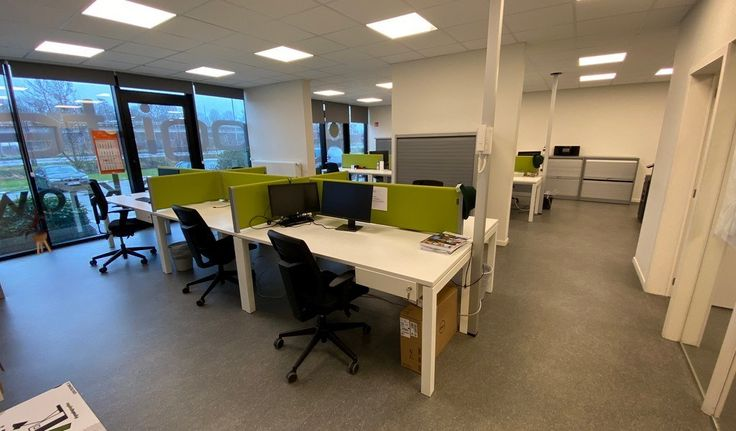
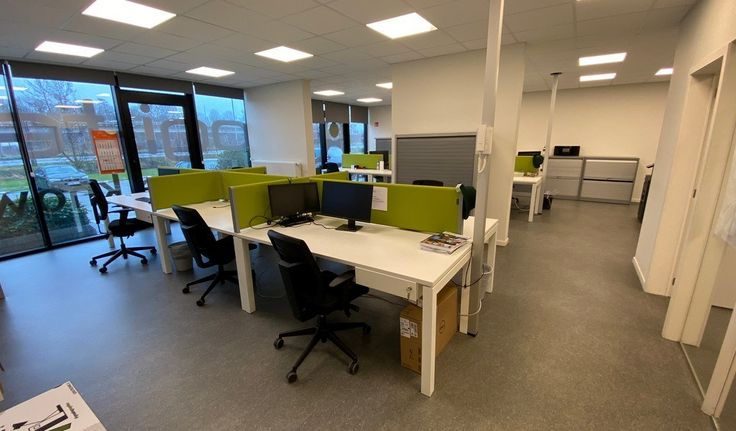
- house plant [17,204,52,255]
